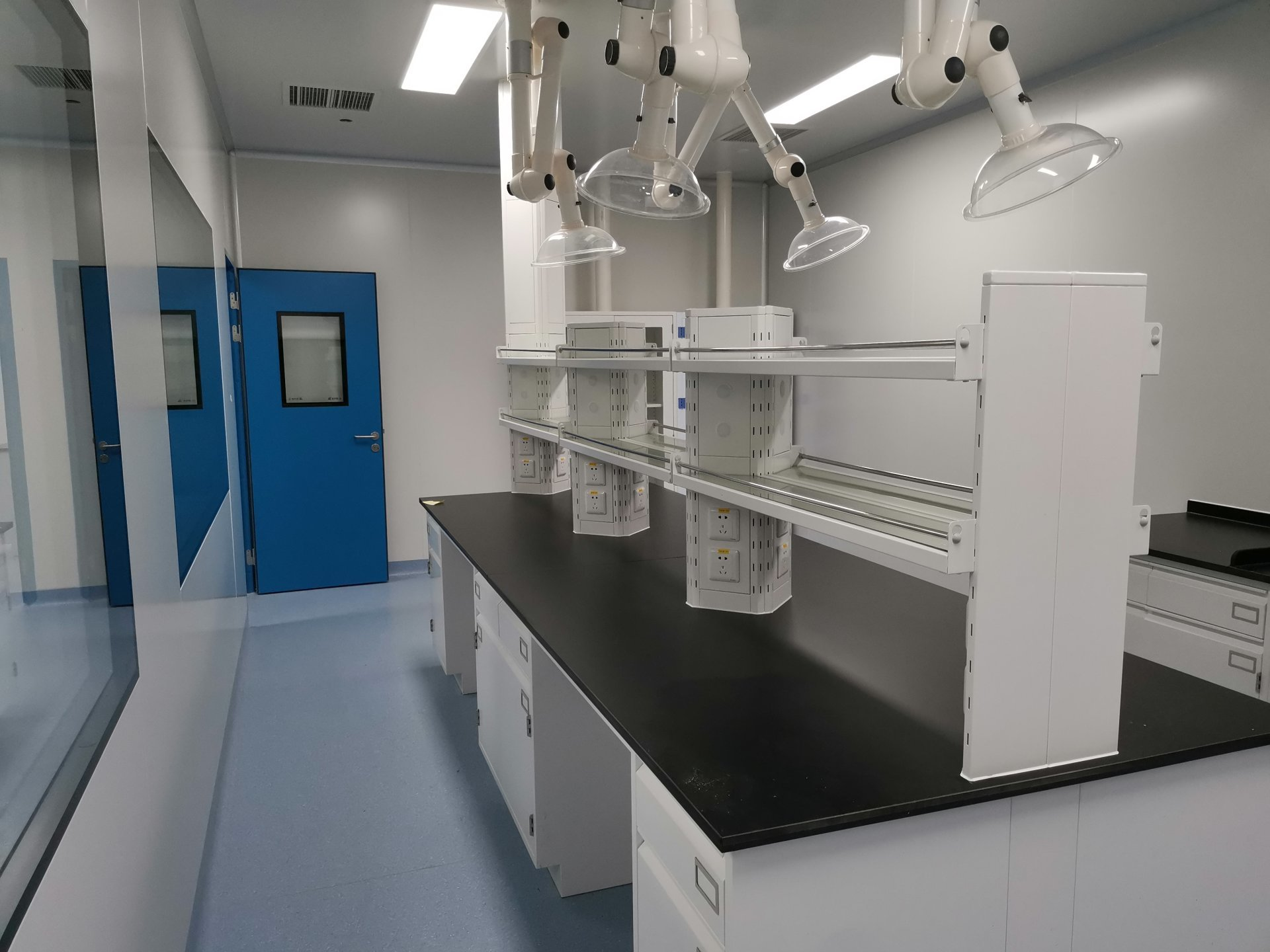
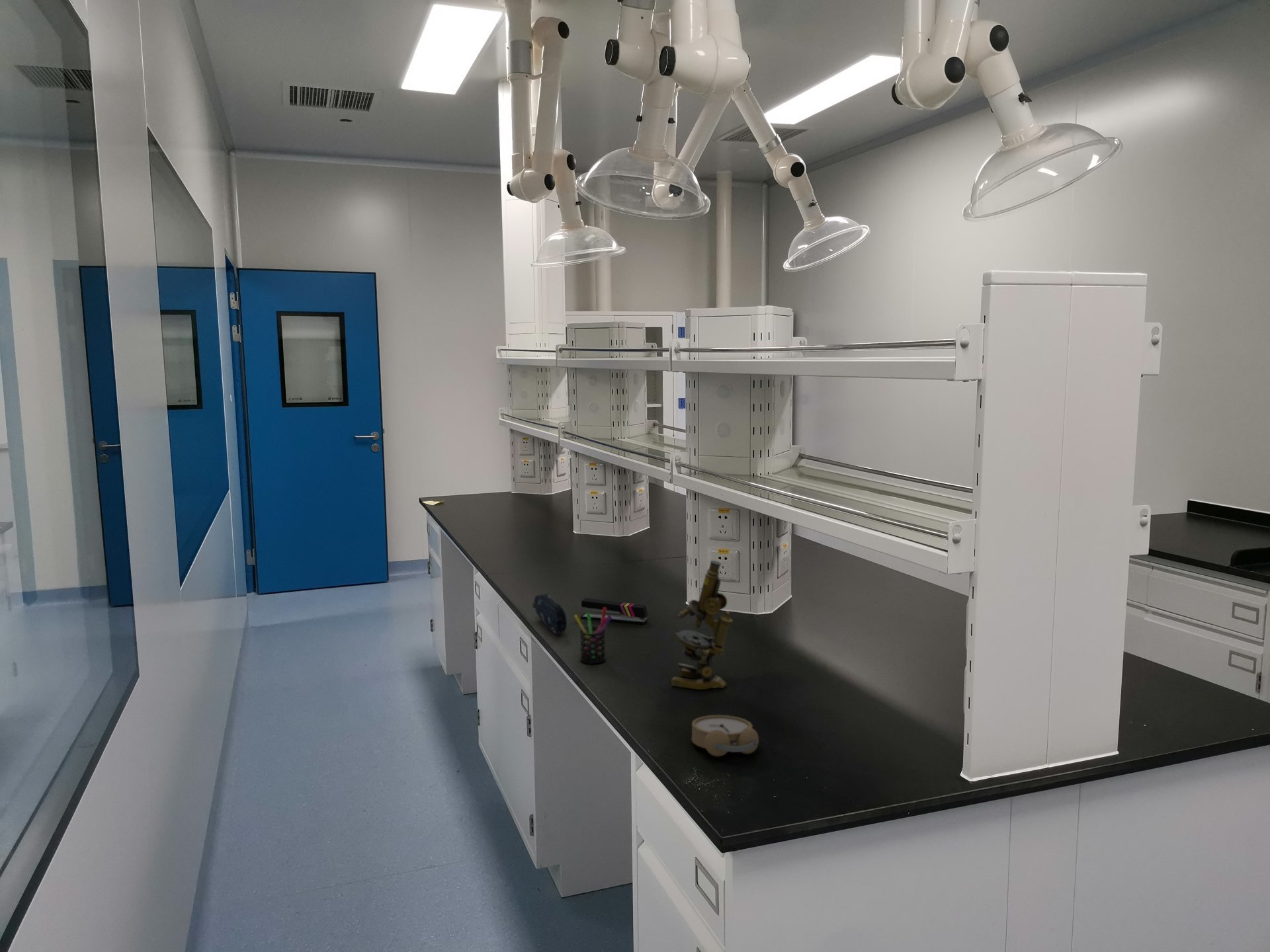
+ microscope [671,560,733,690]
+ stapler [580,598,648,625]
+ pencil case [532,593,568,635]
+ alarm clock [691,715,759,757]
+ pen holder [573,608,612,664]
